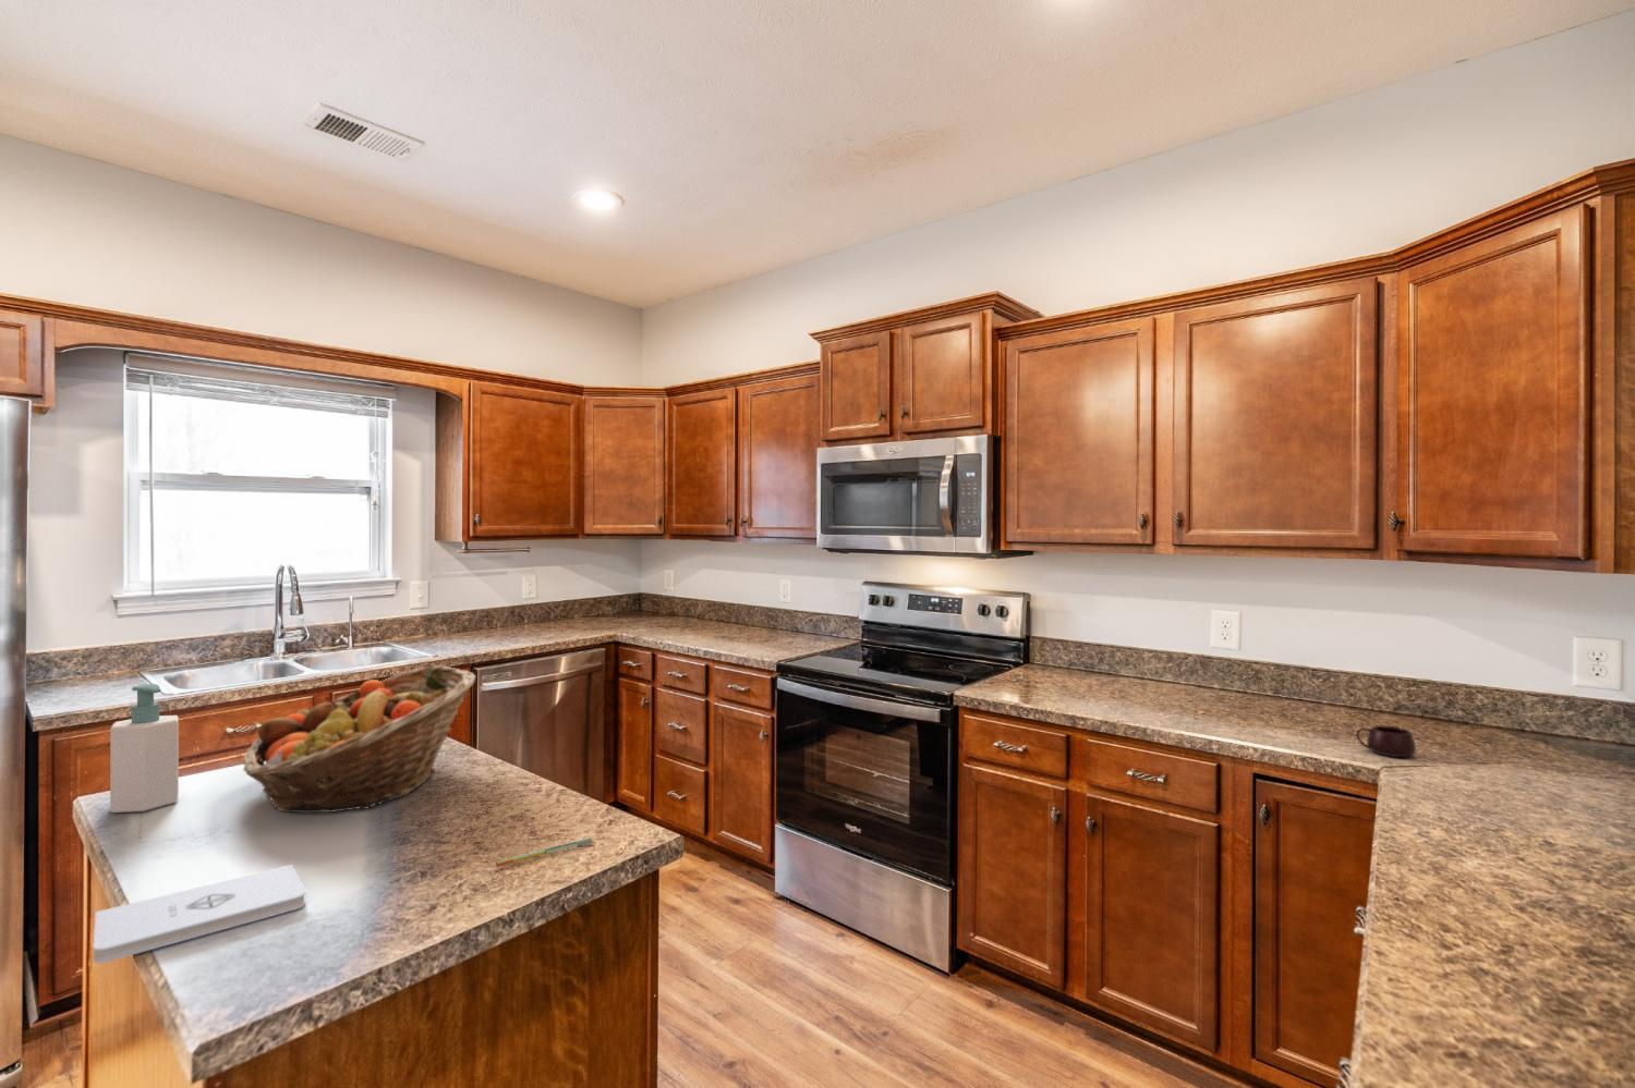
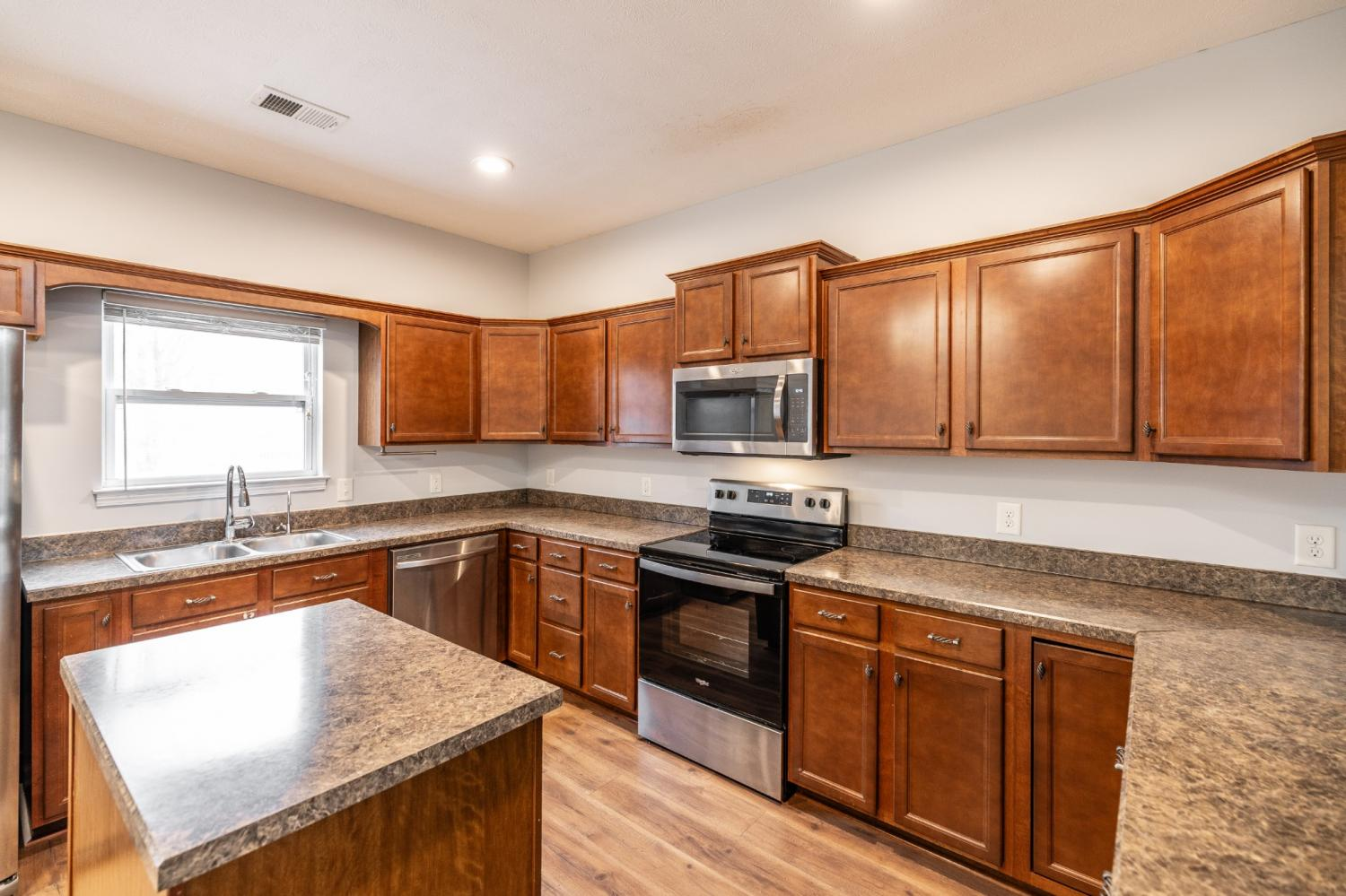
- pen [494,837,593,868]
- fruit basket [242,664,477,814]
- notepad [92,863,307,964]
- mug [1354,724,1418,758]
- soap bottle [109,682,180,814]
